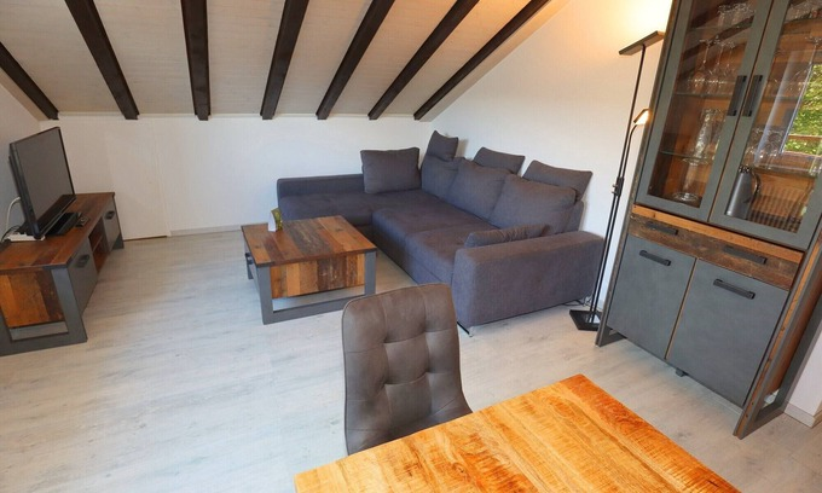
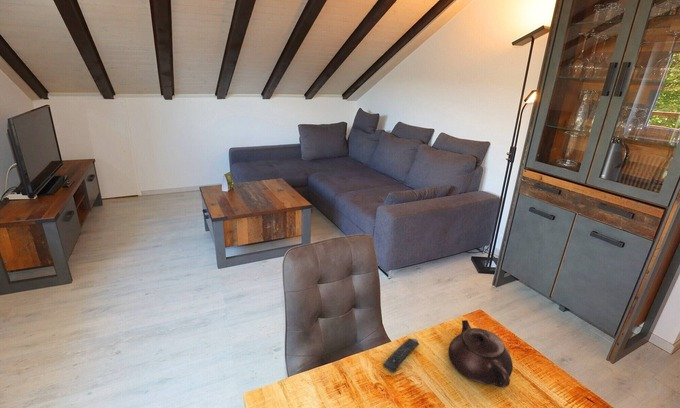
+ remote control [382,337,420,374]
+ teapot [447,319,514,389]
